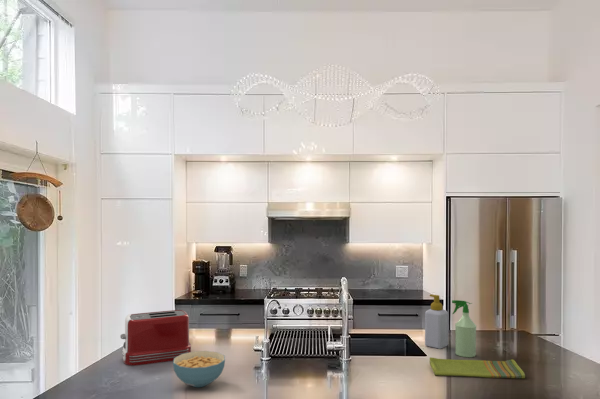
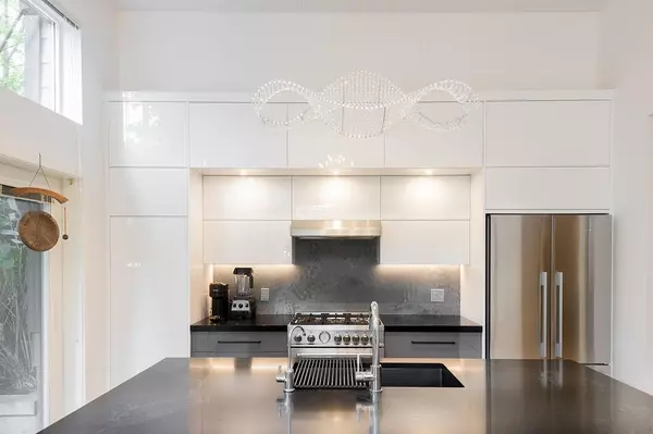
- soap bottle [424,293,449,350]
- toaster [119,309,192,367]
- dish towel [429,356,526,379]
- spray bottle [451,299,477,358]
- cereal bowl [172,350,226,388]
